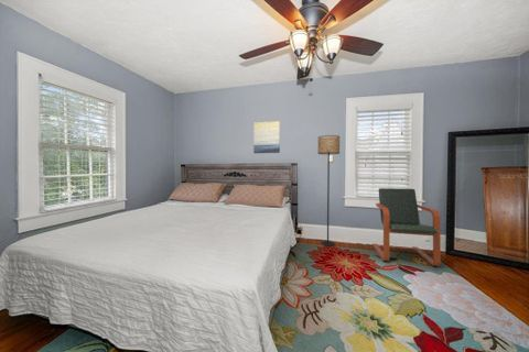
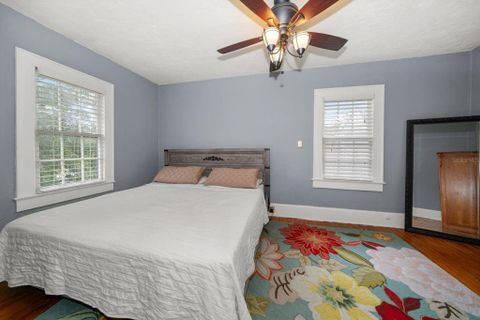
- wall art [252,120,281,154]
- armchair [371,187,442,267]
- floor lamp [317,134,341,248]
